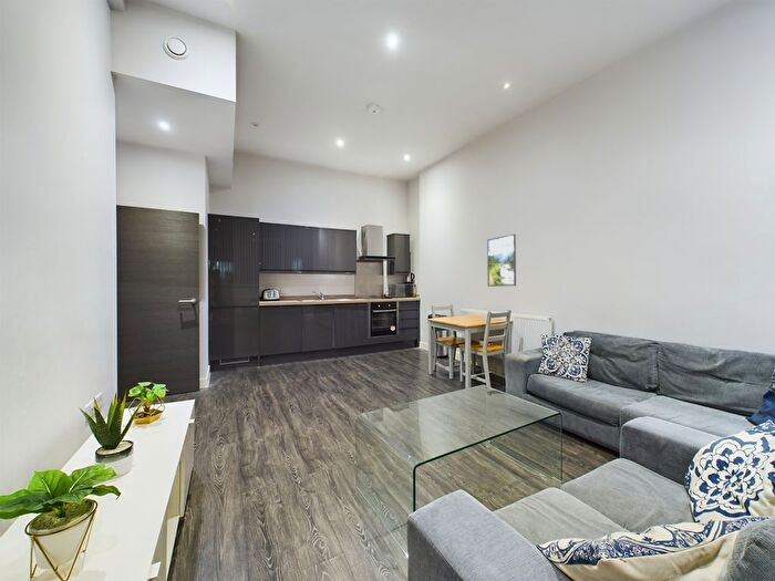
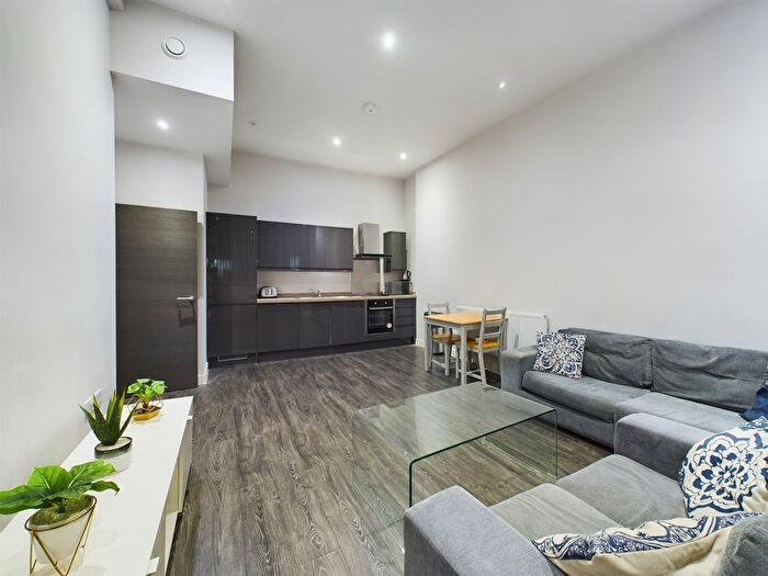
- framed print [486,234,517,288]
